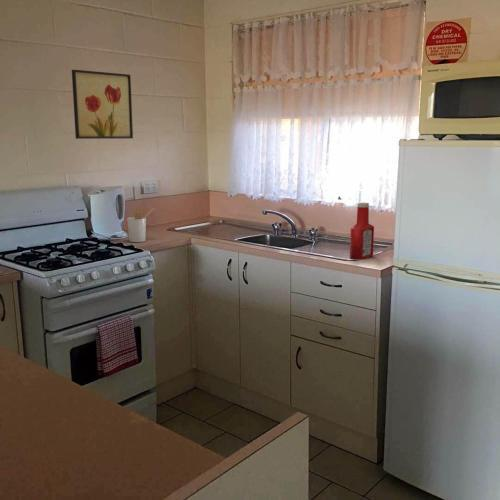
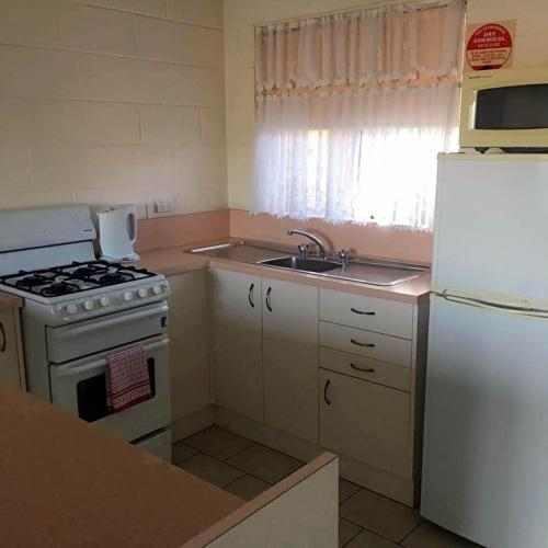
- utensil holder [126,205,156,243]
- soap bottle [349,202,375,261]
- wall art [71,69,134,140]
